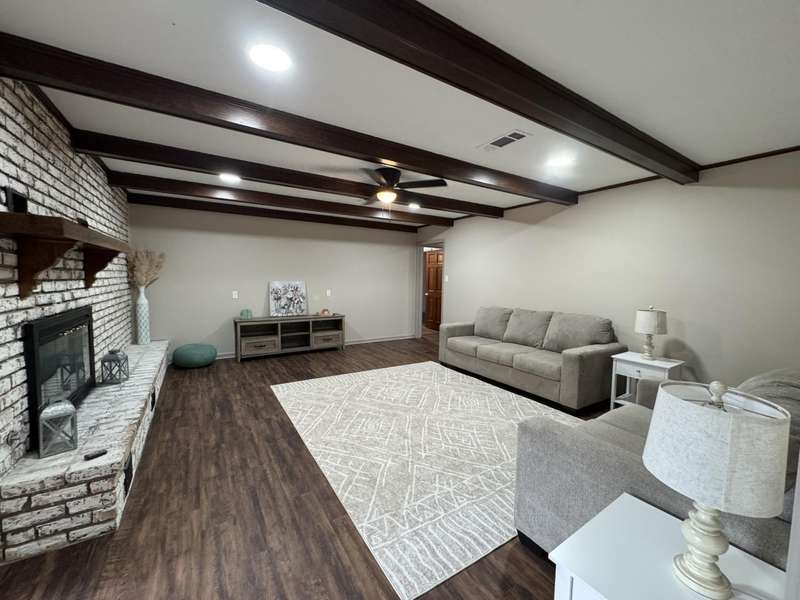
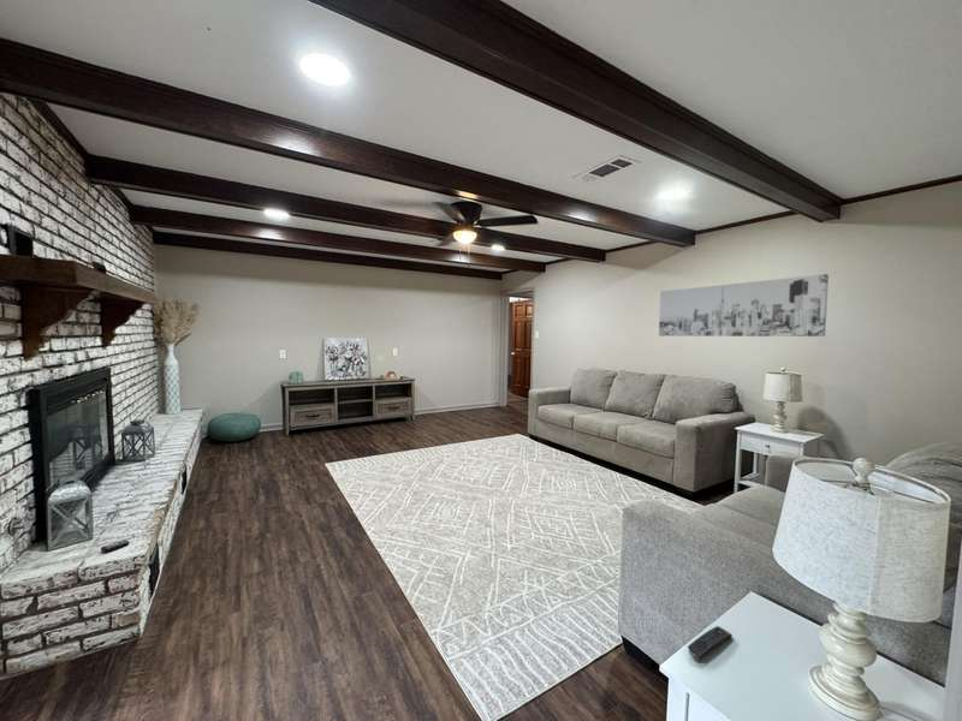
+ wall art [658,273,830,338]
+ remote control [687,625,734,659]
